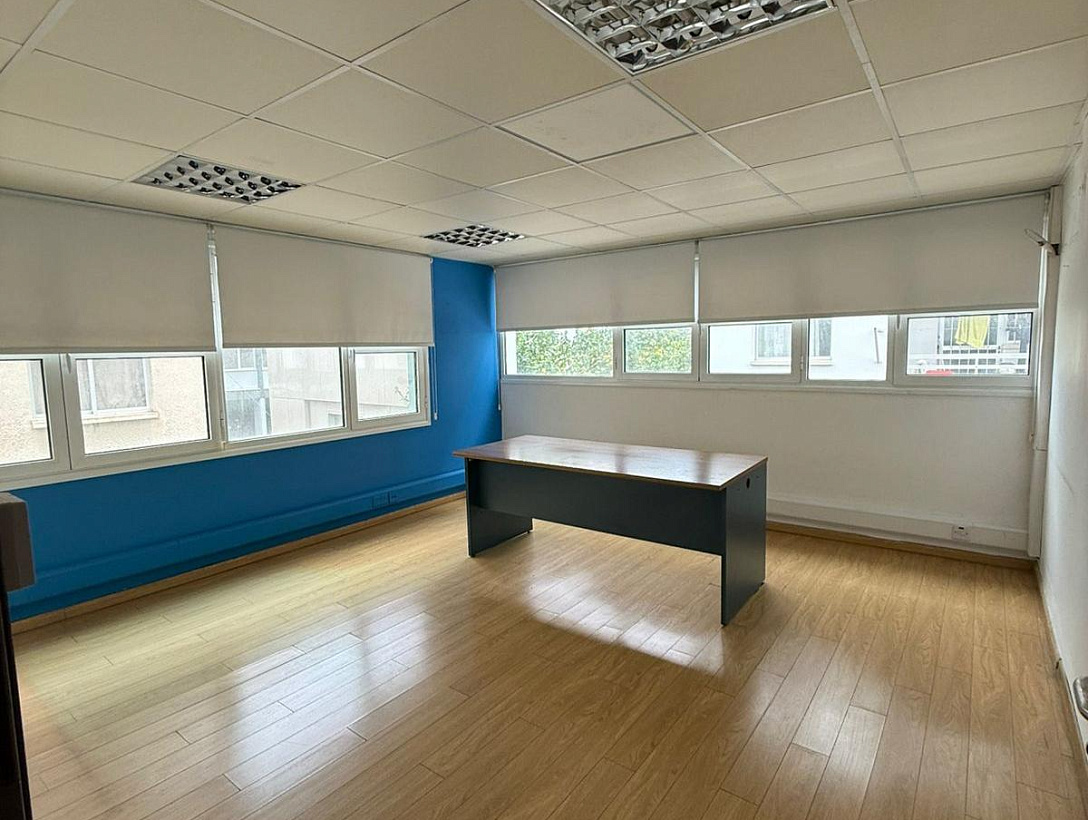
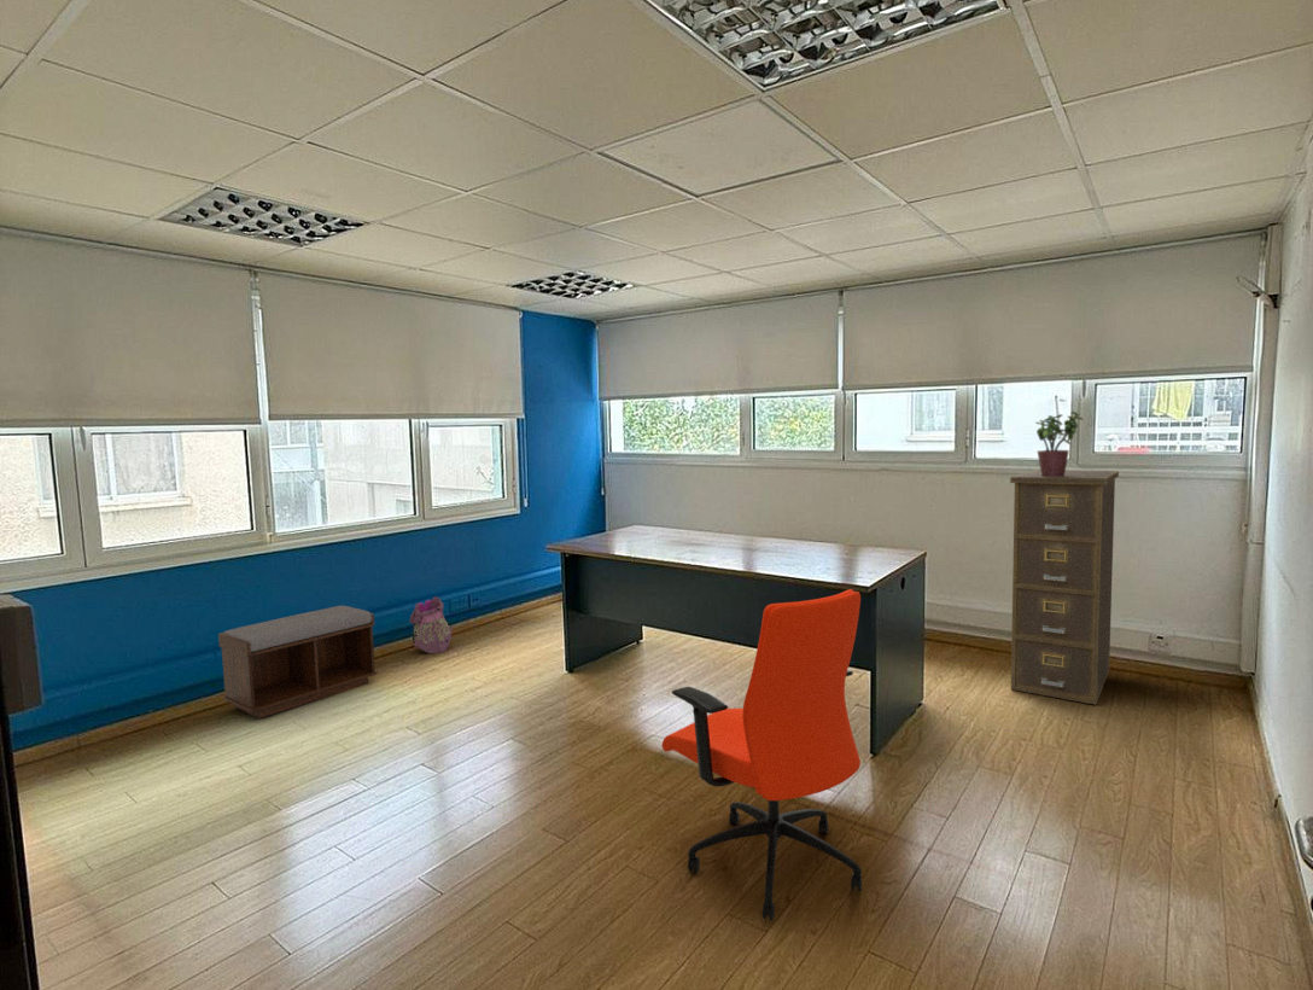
+ bench [217,605,379,720]
+ office chair [661,588,863,921]
+ potted plant [1034,410,1084,477]
+ filing cabinet [1009,470,1120,705]
+ backpack [408,595,454,654]
